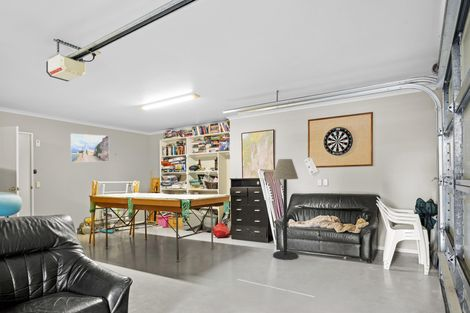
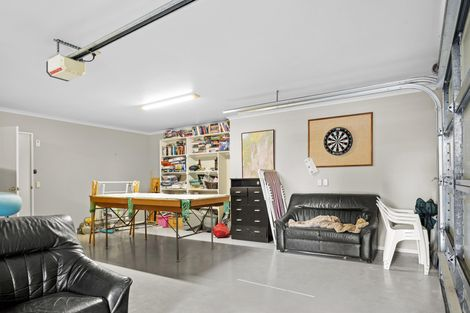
- floor lamp [272,158,299,261]
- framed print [69,133,110,163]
